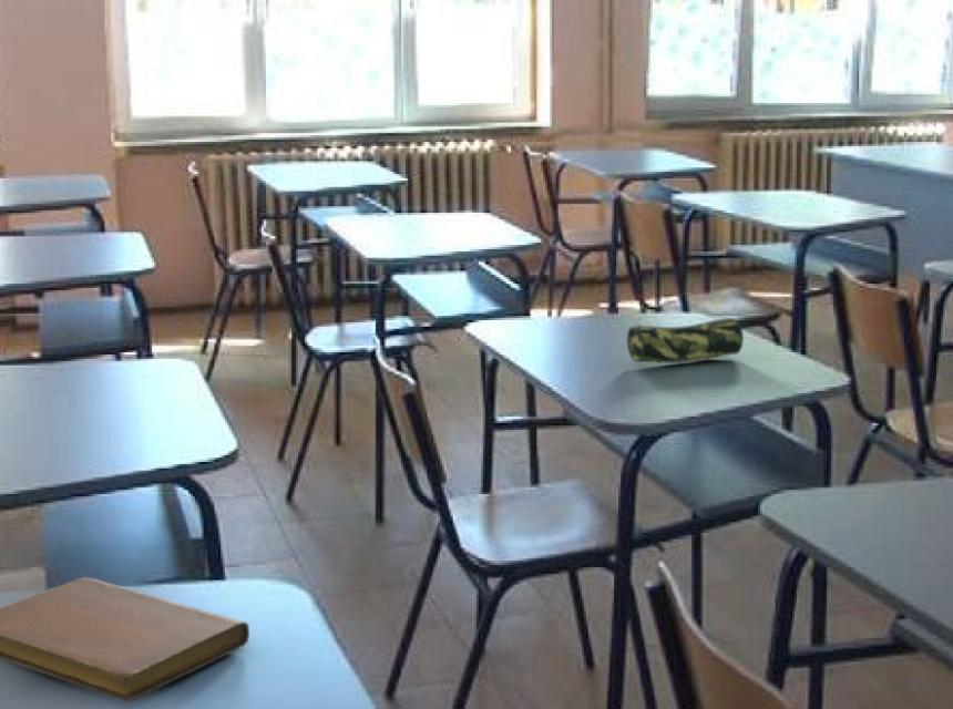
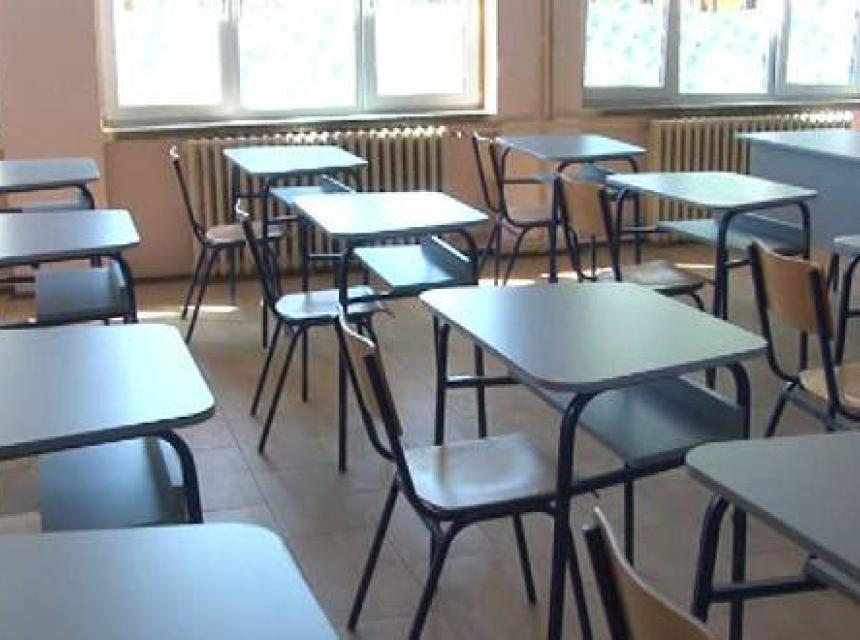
- notebook [0,576,250,703]
- pencil case [626,317,745,364]
